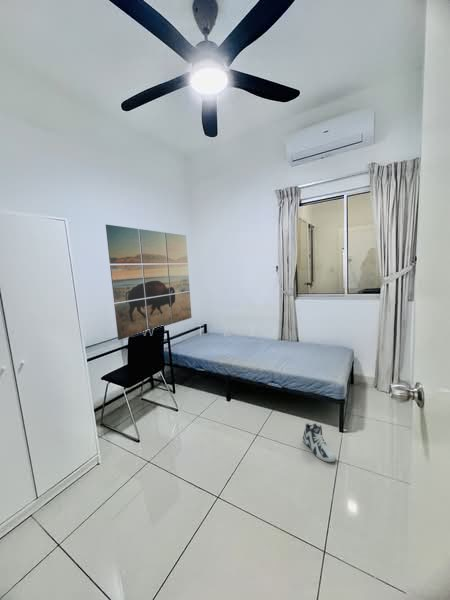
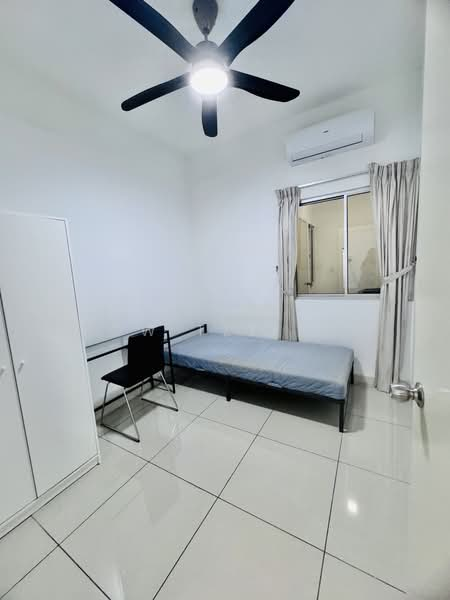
- wall art [105,224,193,341]
- sneaker [302,422,337,463]
